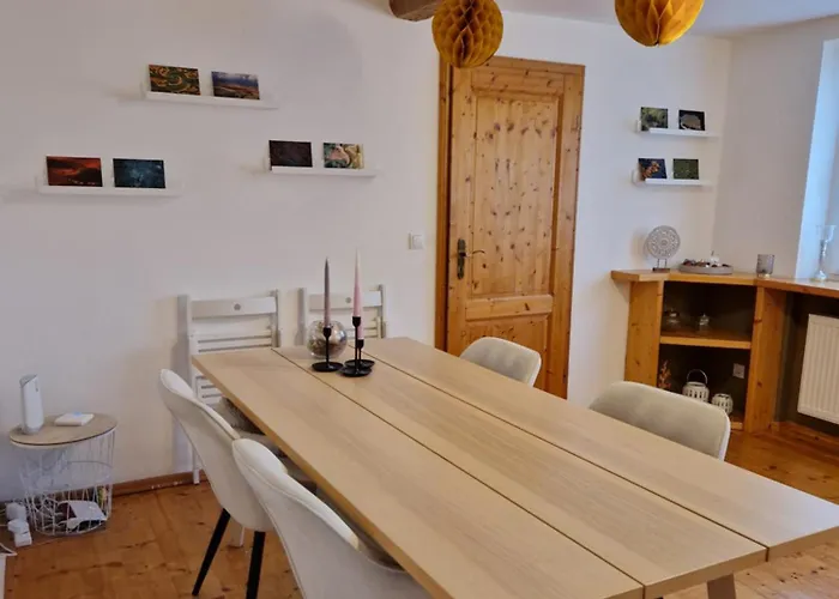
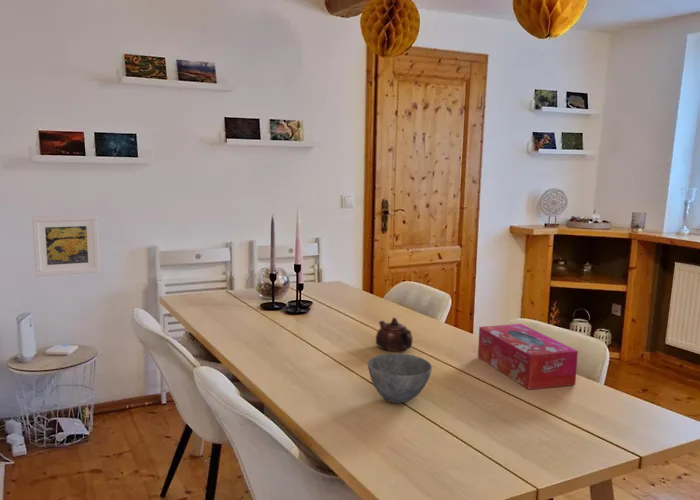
+ tissue box [477,323,579,391]
+ teapot [375,316,413,353]
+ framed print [31,214,101,277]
+ bowl [367,353,433,404]
